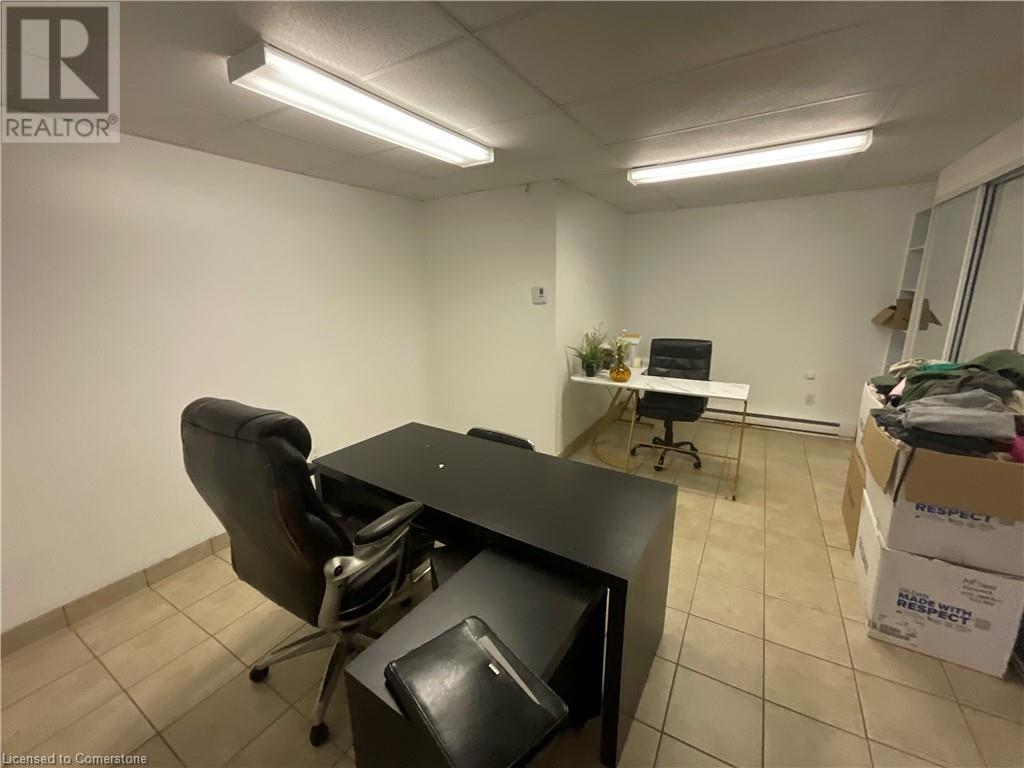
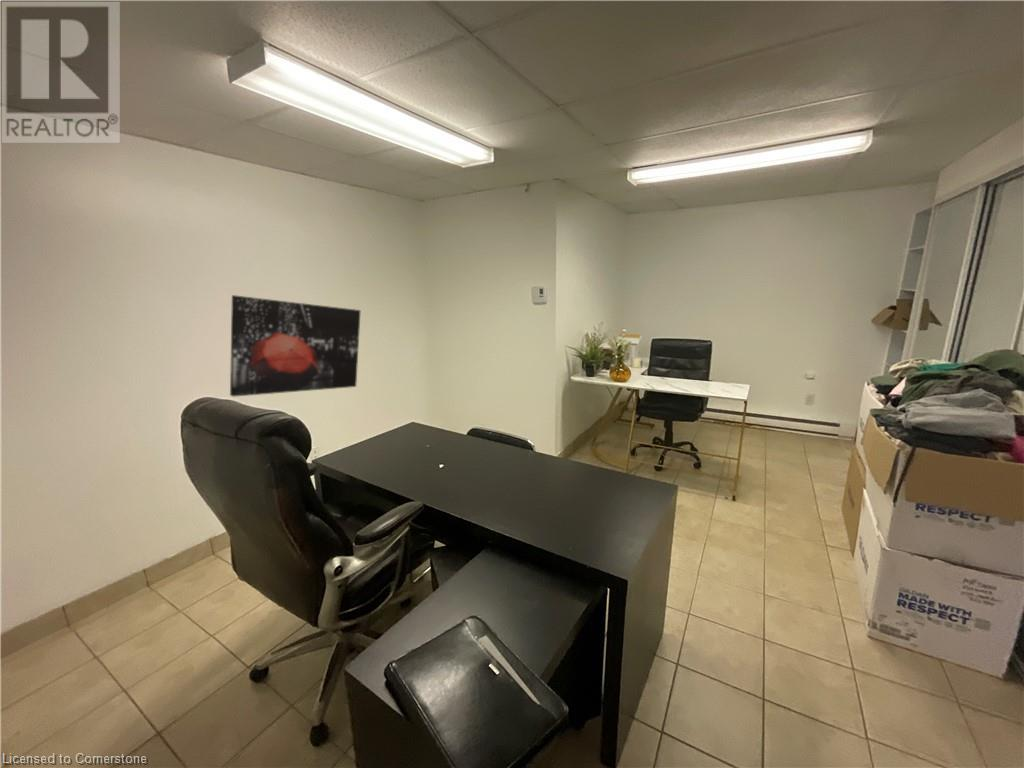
+ wall art [229,294,362,398]
